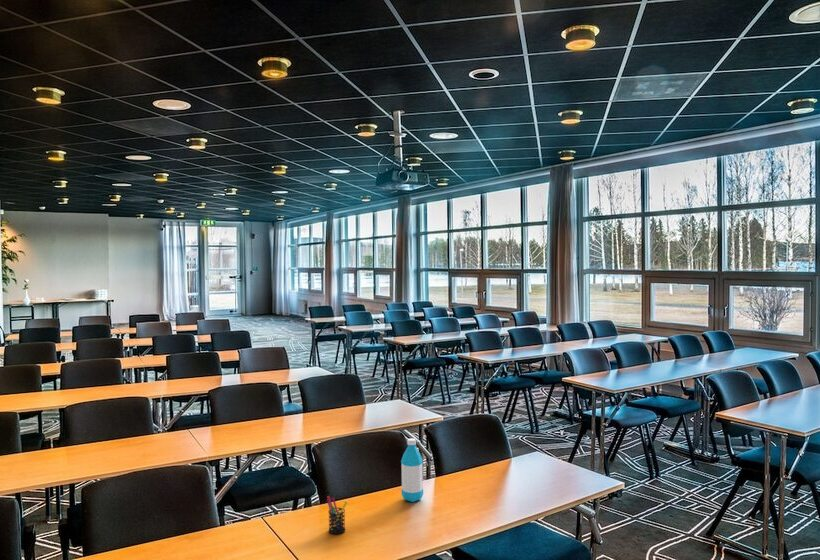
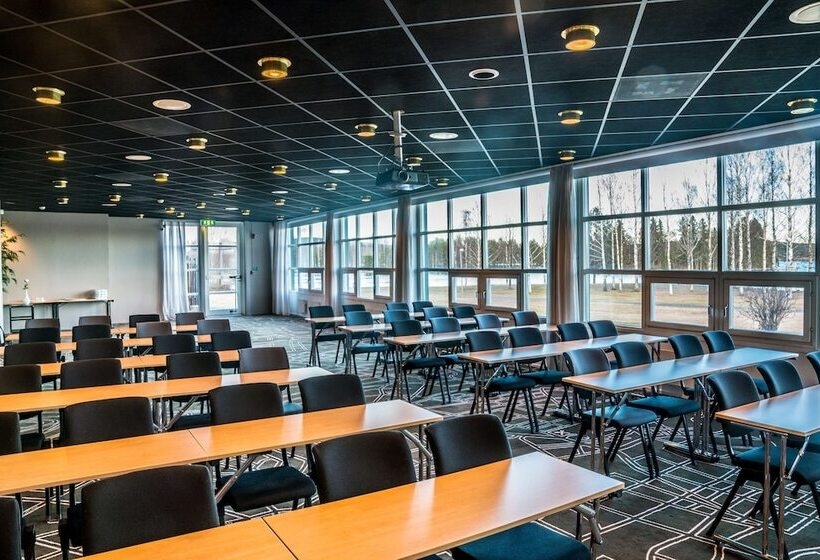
- pen holder [326,495,349,535]
- water bottle [400,437,424,503]
